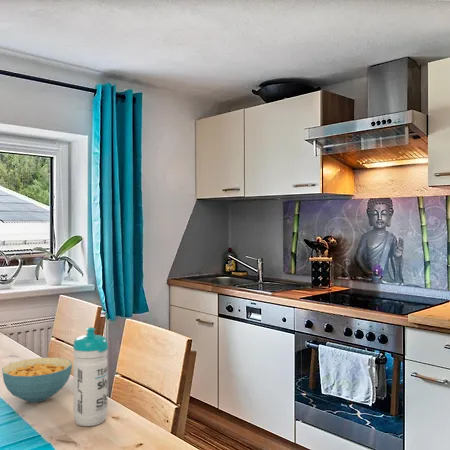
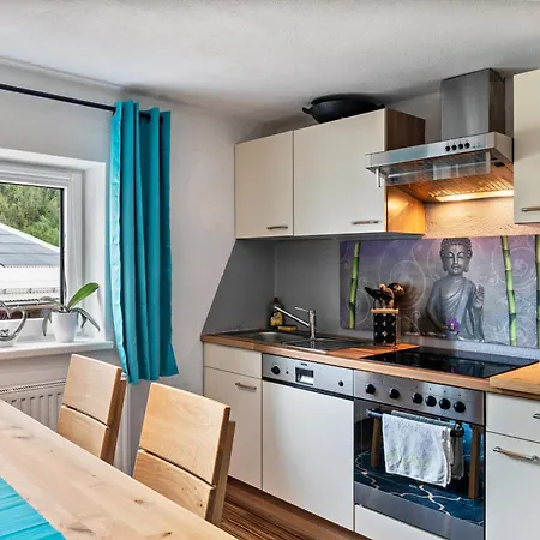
- cereal bowl [1,357,73,403]
- water bottle [72,326,109,427]
